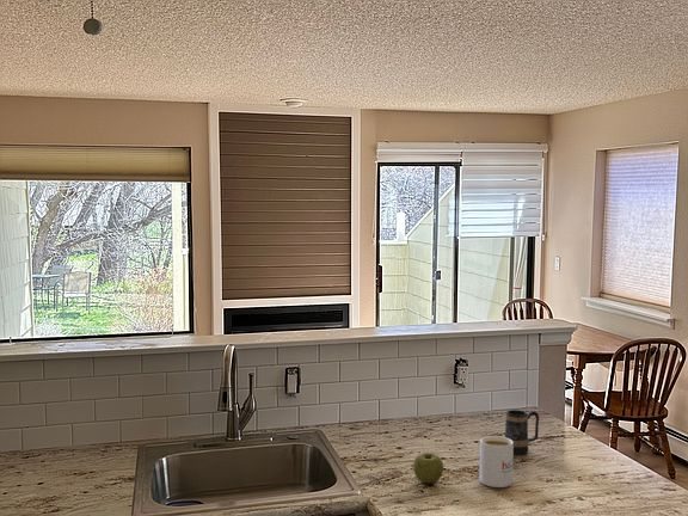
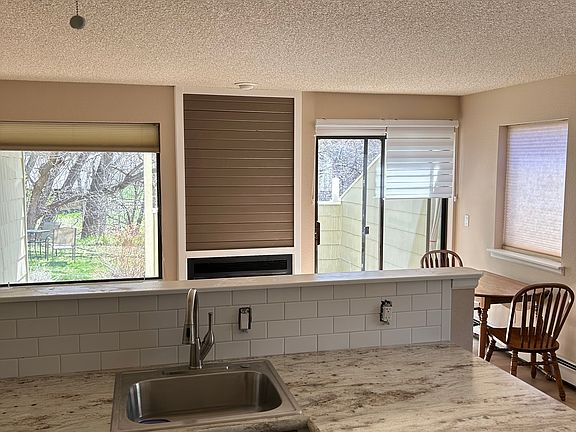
- mug [503,408,540,456]
- apple [412,452,444,484]
- mug [478,435,515,489]
